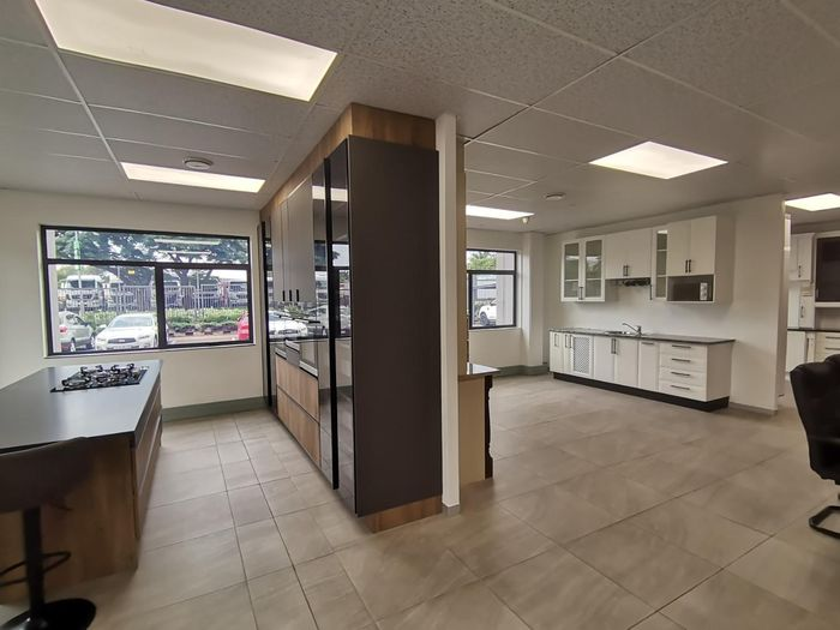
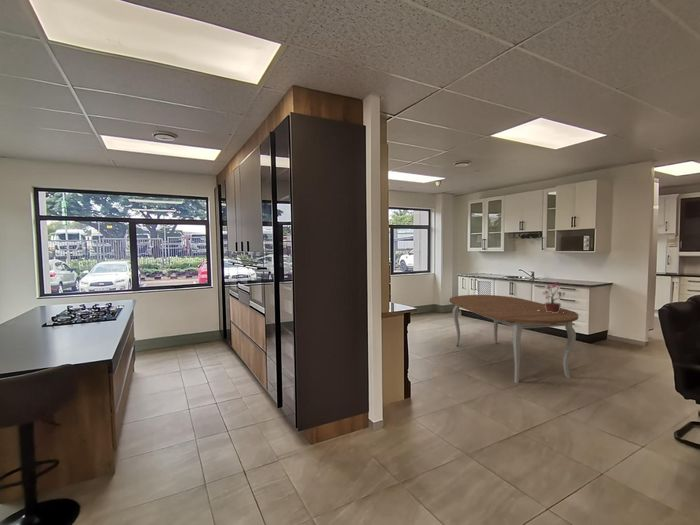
+ dining table [448,294,579,384]
+ potted plant [537,281,566,313]
